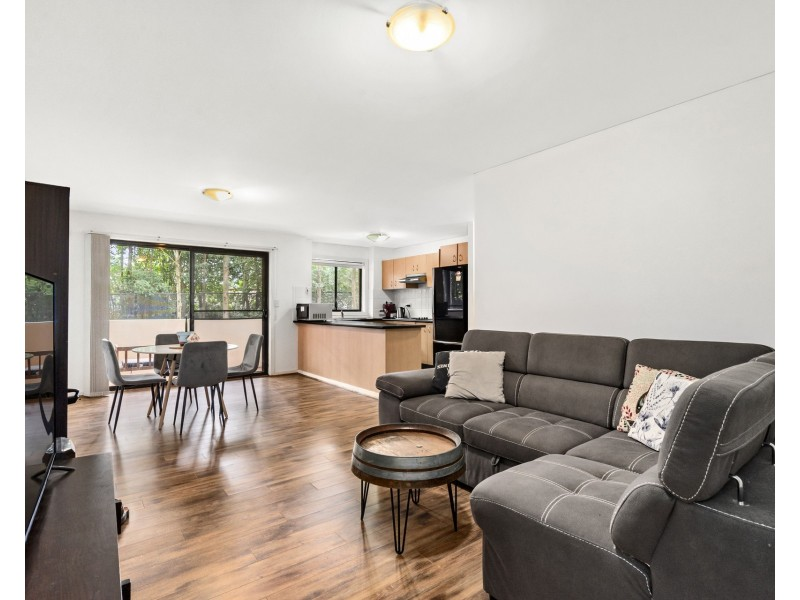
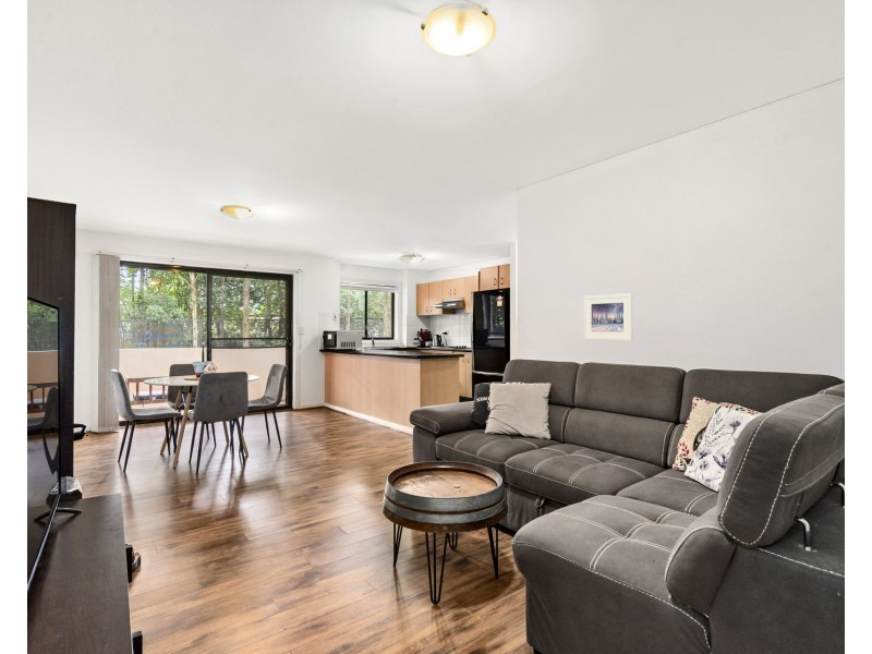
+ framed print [583,292,633,341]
